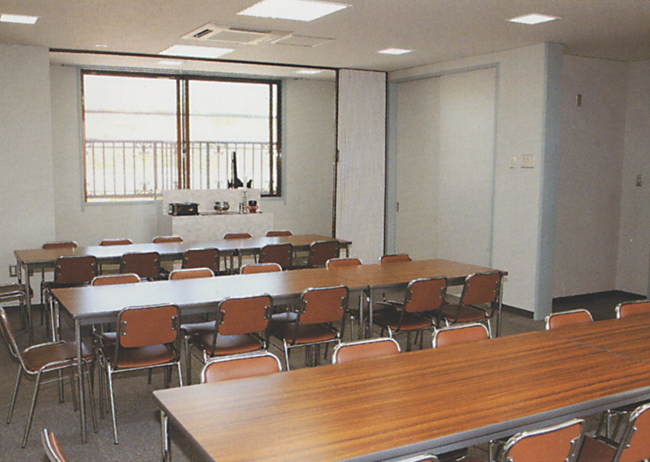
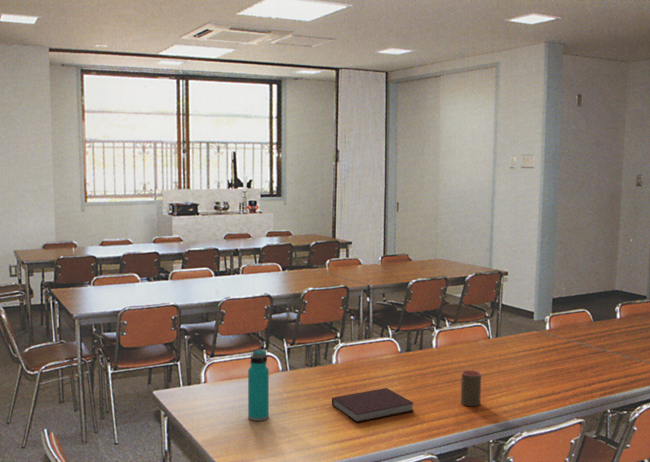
+ water bottle [247,348,270,422]
+ cup [460,369,482,407]
+ notebook [331,387,415,423]
